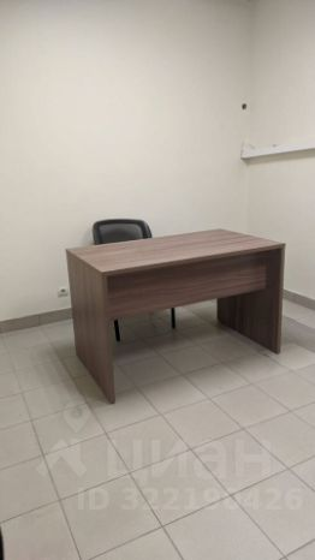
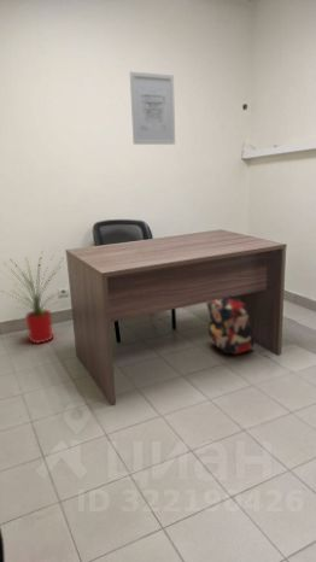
+ backpack [205,295,256,356]
+ wall art [129,70,176,146]
+ house plant [0,248,70,345]
